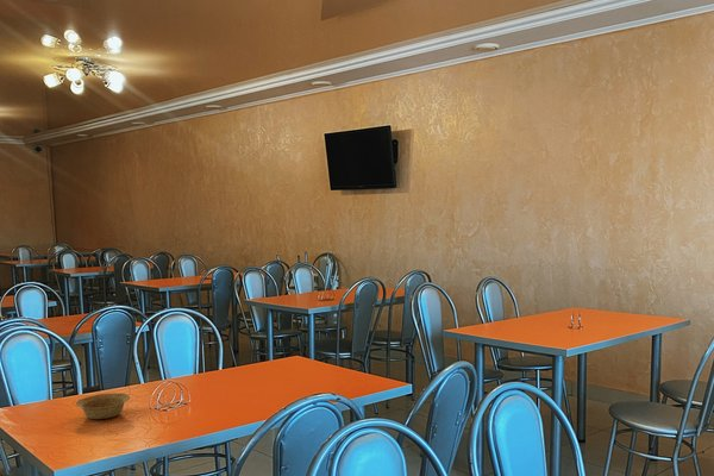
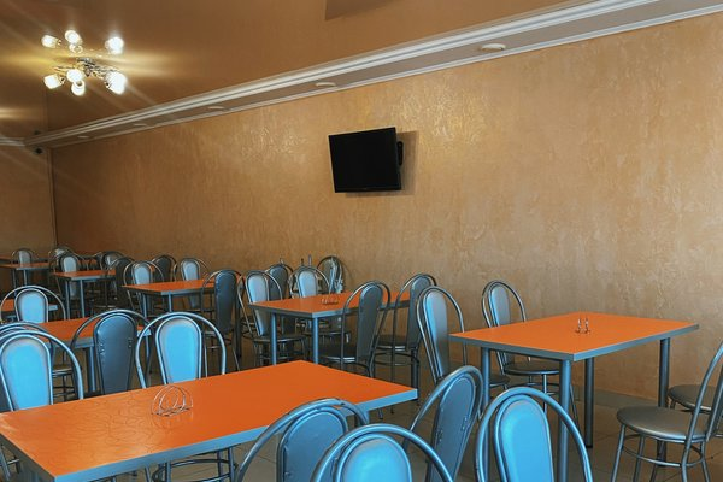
- bowl [74,392,131,420]
